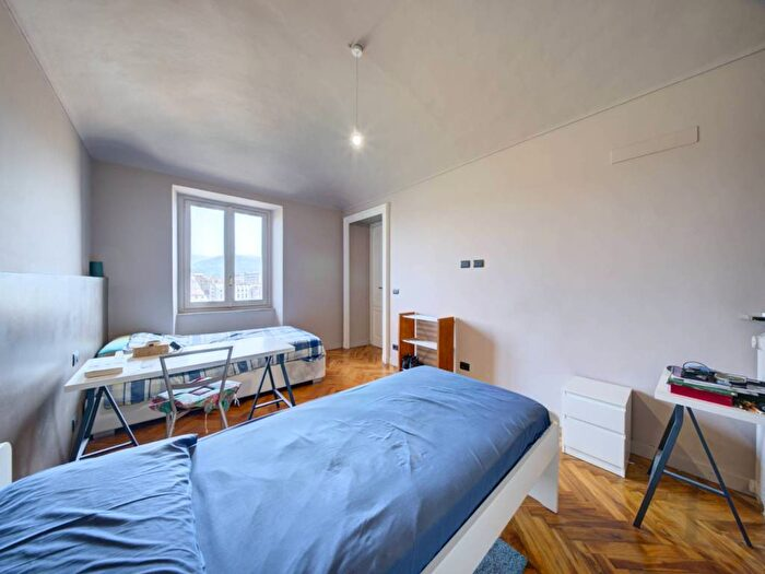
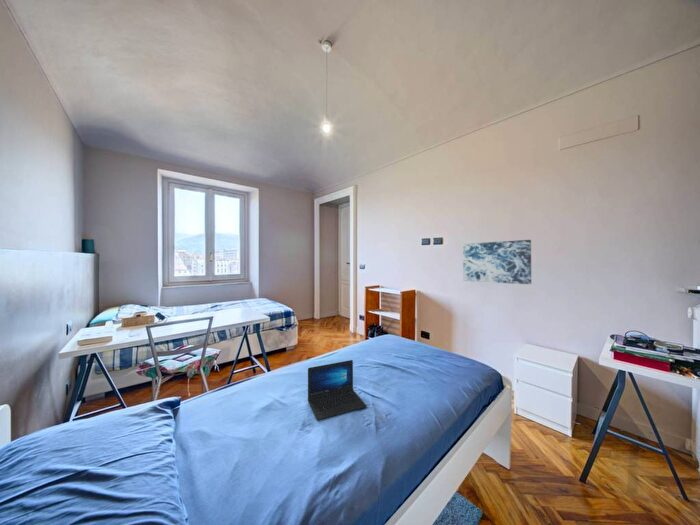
+ wall art [462,239,532,285]
+ laptop [307,359,367,421]
